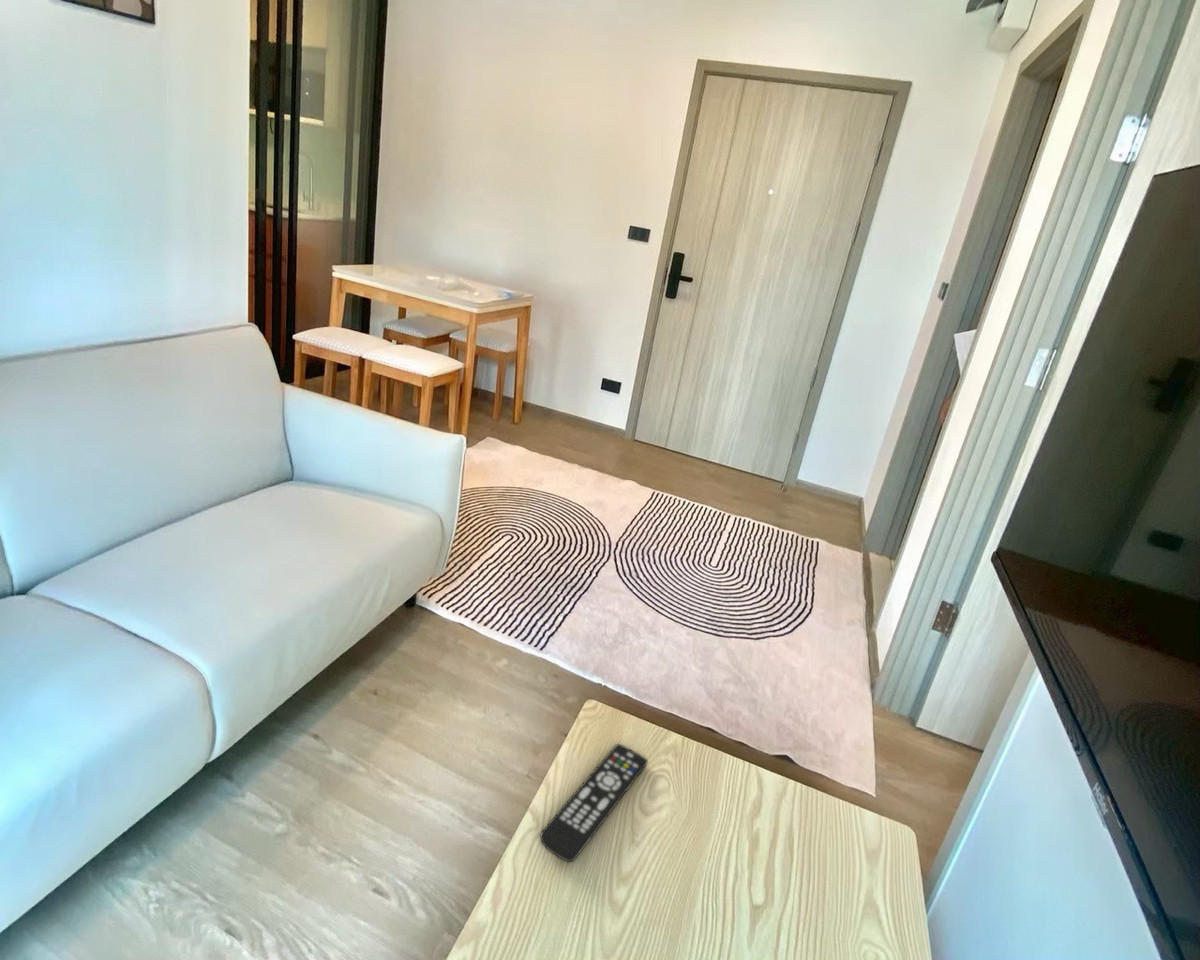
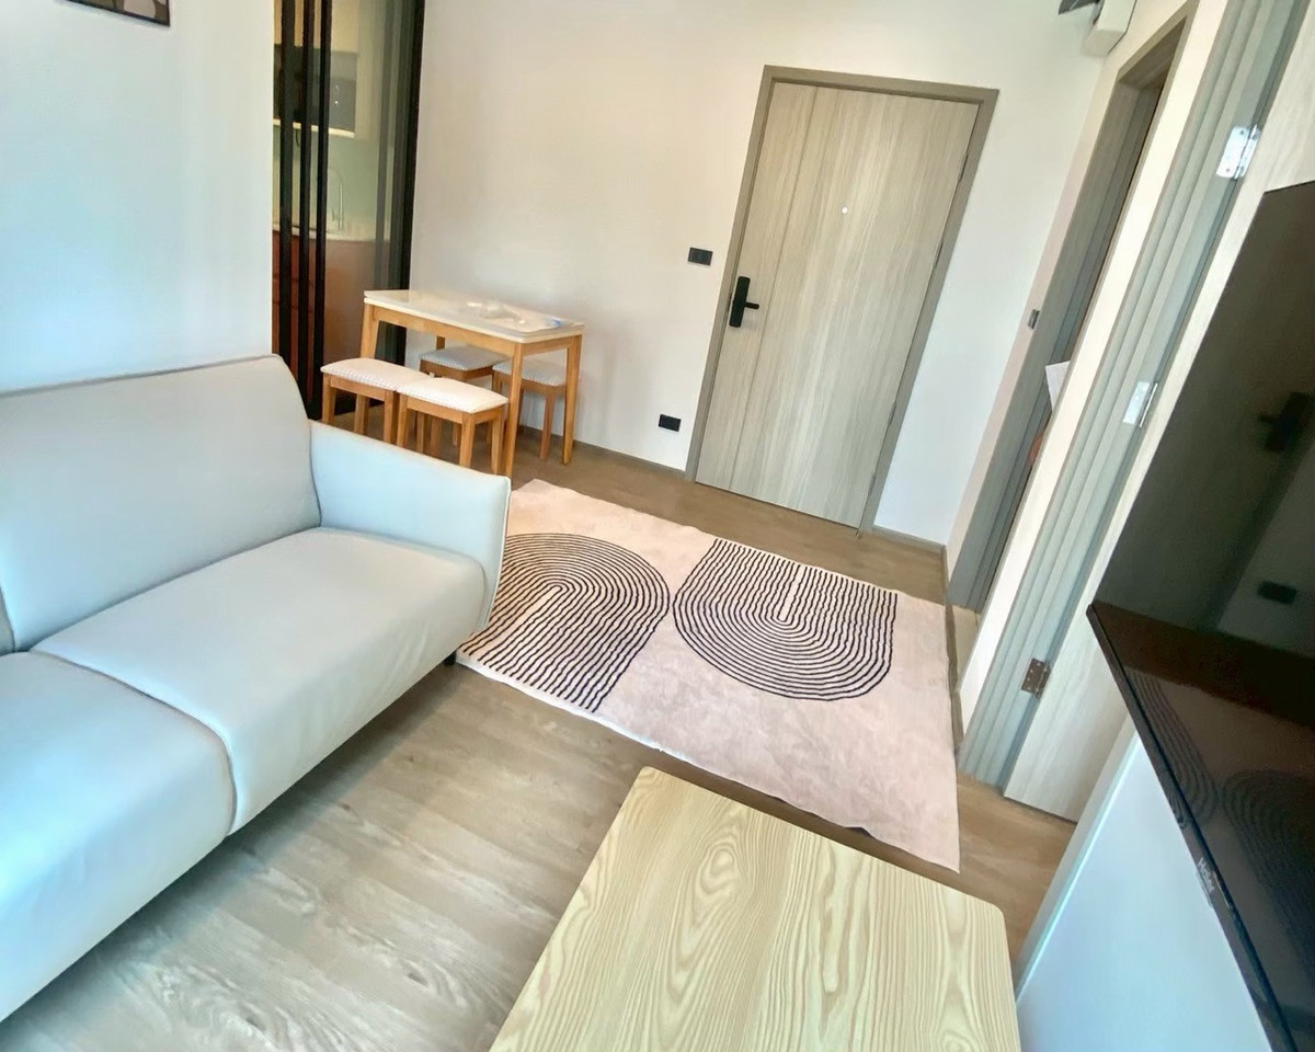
- remote control [539,743,649,863]
